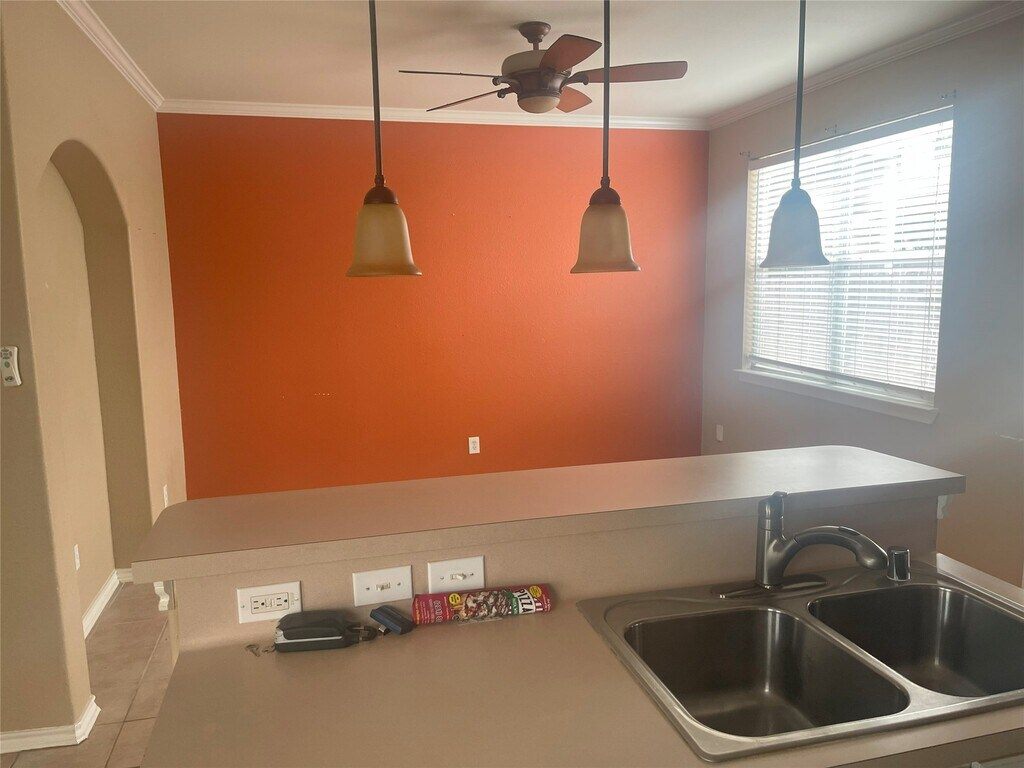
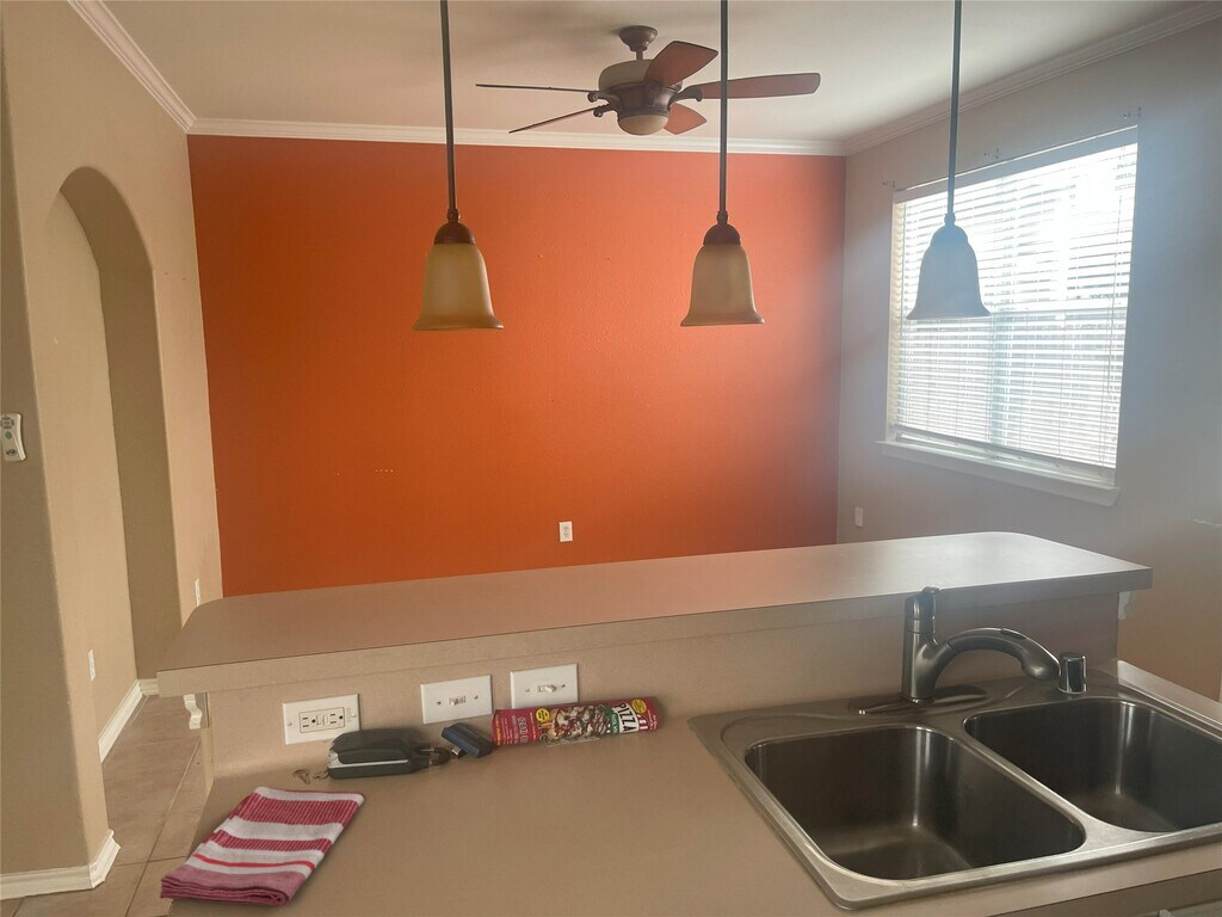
+ dish towel [159,786,366,906]
